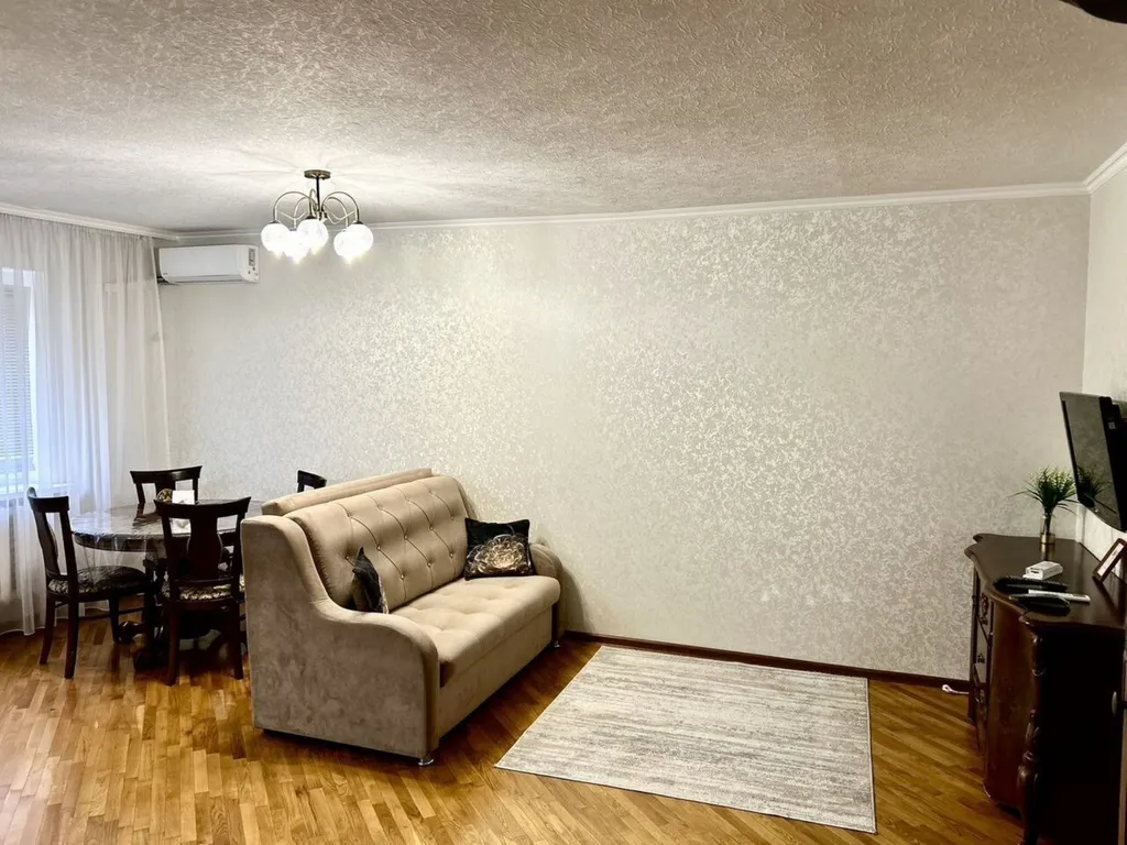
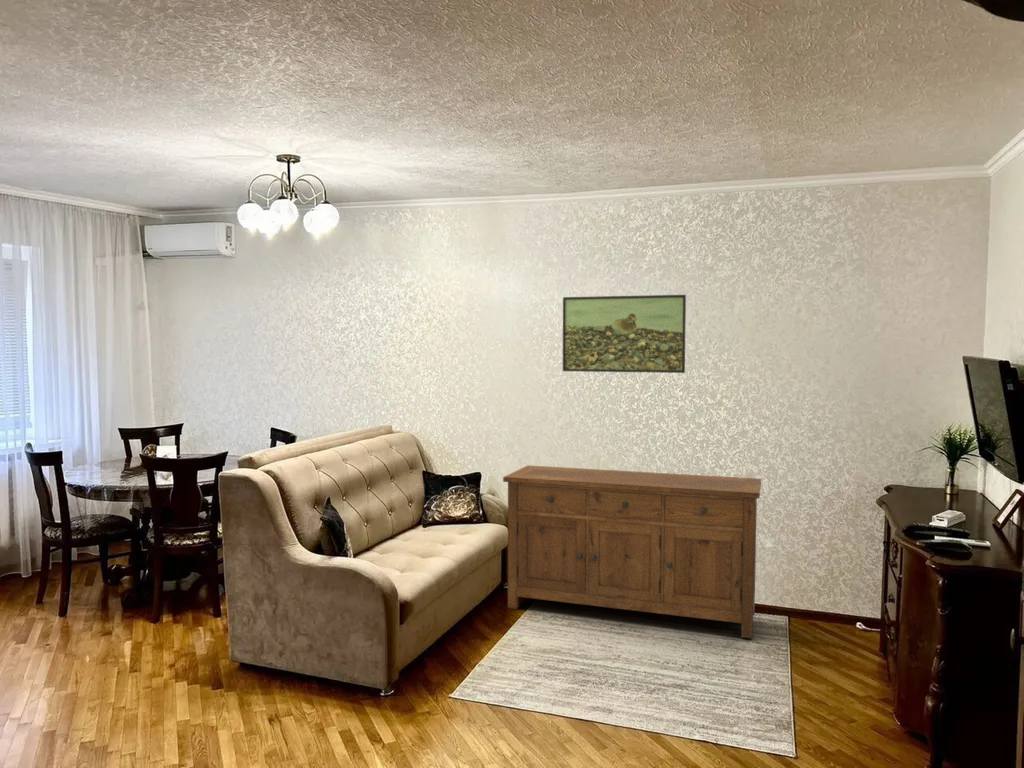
+ cabinet [502,464,762,640]
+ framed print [562,294,687,374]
